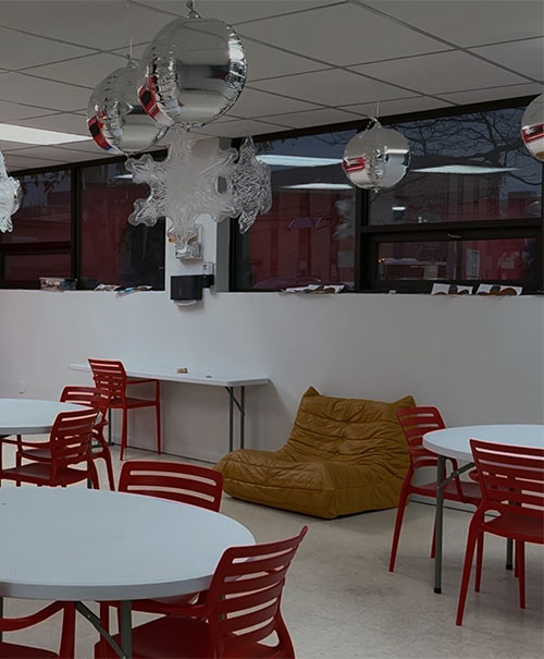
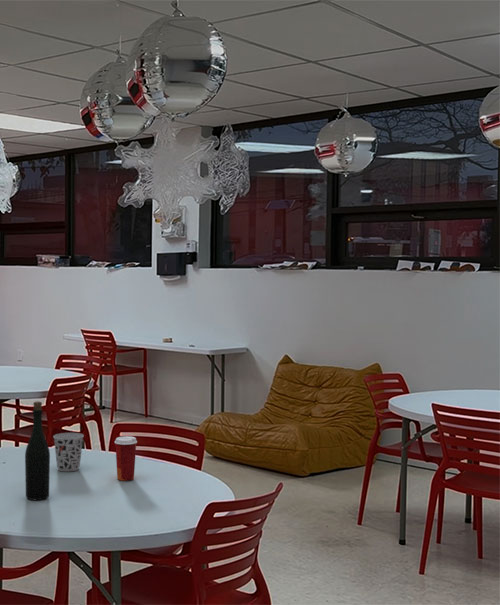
+ bottle [24,400,51,501]
+ cup [52,432,85,473]
+ paper cup [114,435,138,482]
